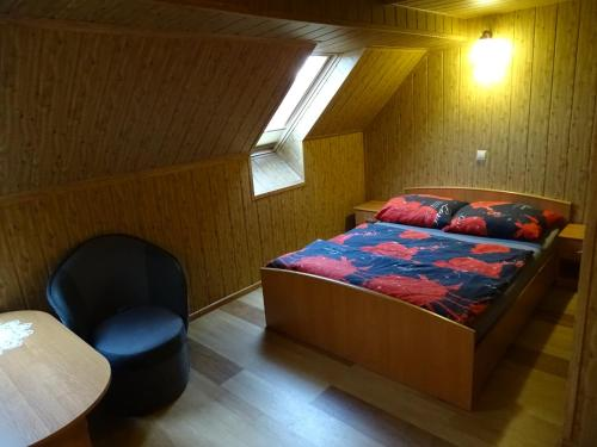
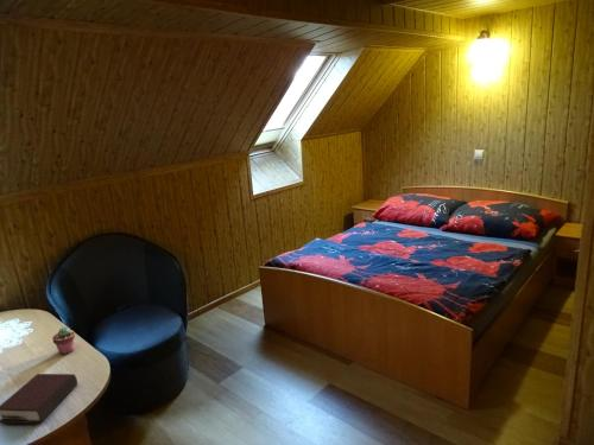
+ potted succulent [51,326,76,356]
+ bible [0,373,78,425]
